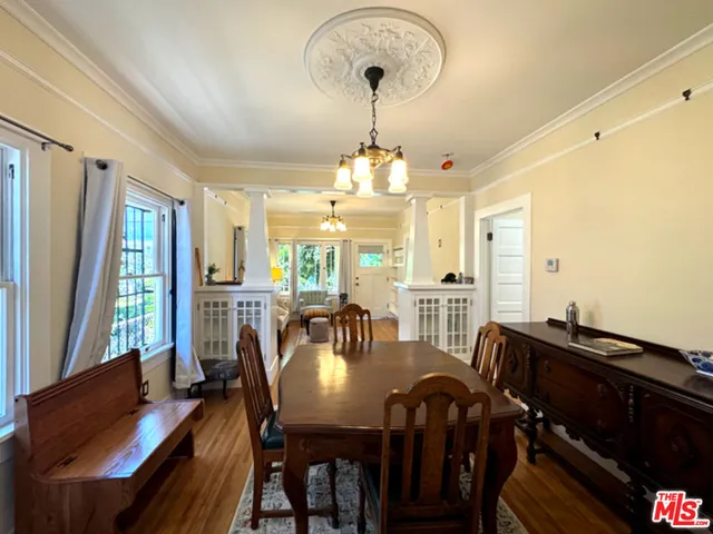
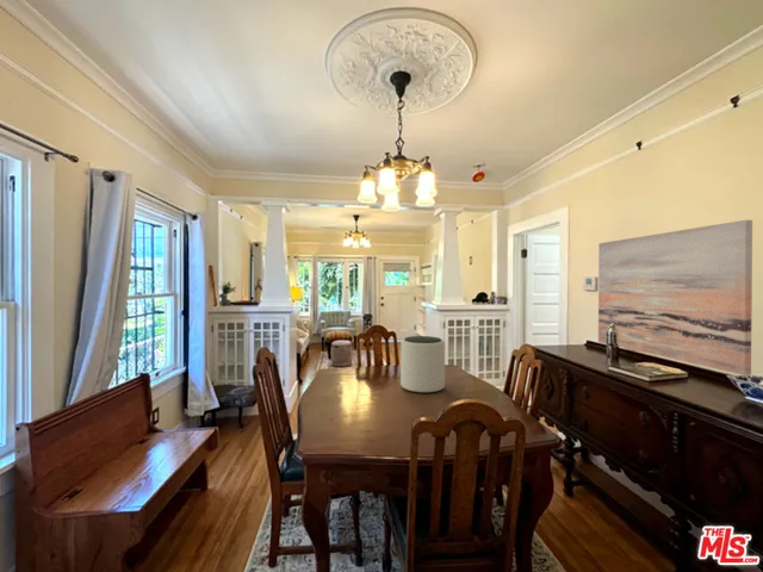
+ wall art [597,219,753,377]
+ plant pot [399,335,446,394]
